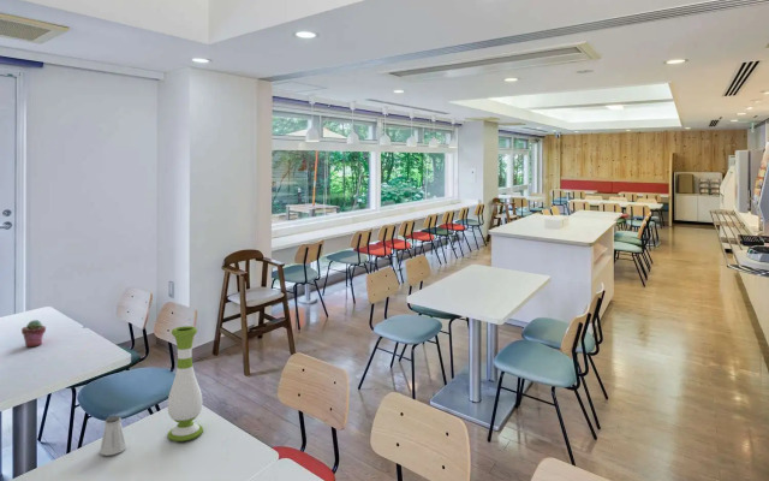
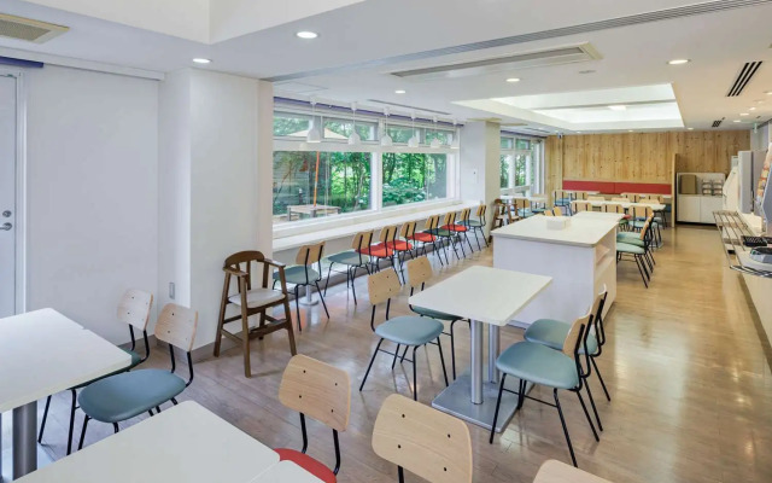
- saltshaker [99,415,129,457]
- vase [166,325,204,443]
- potted succulent [20,319,47,348]
